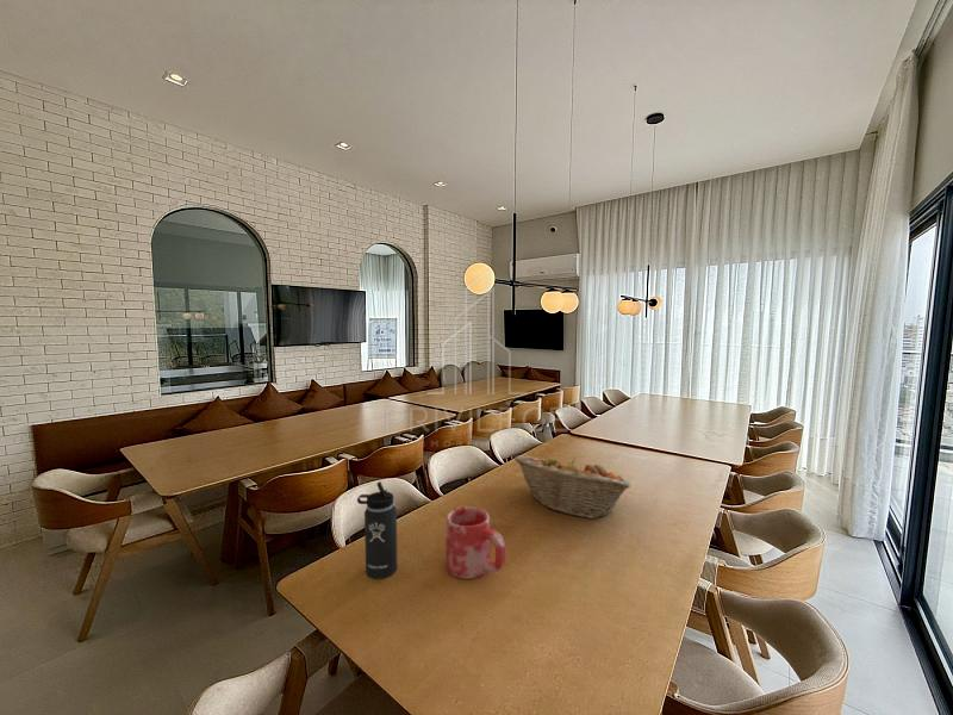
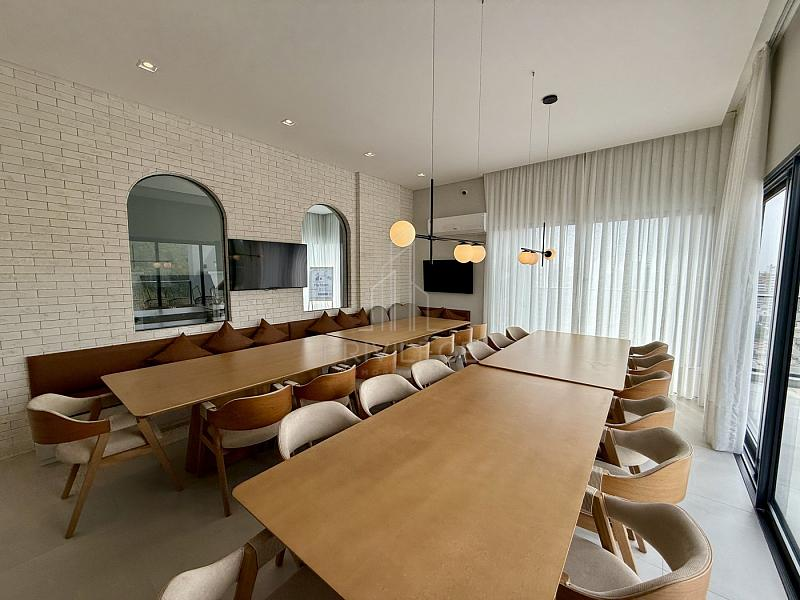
- vase [444,505,506,580]
- fruit basket [513,454,633,520]
- thermos bottle [356,480,399,580]
